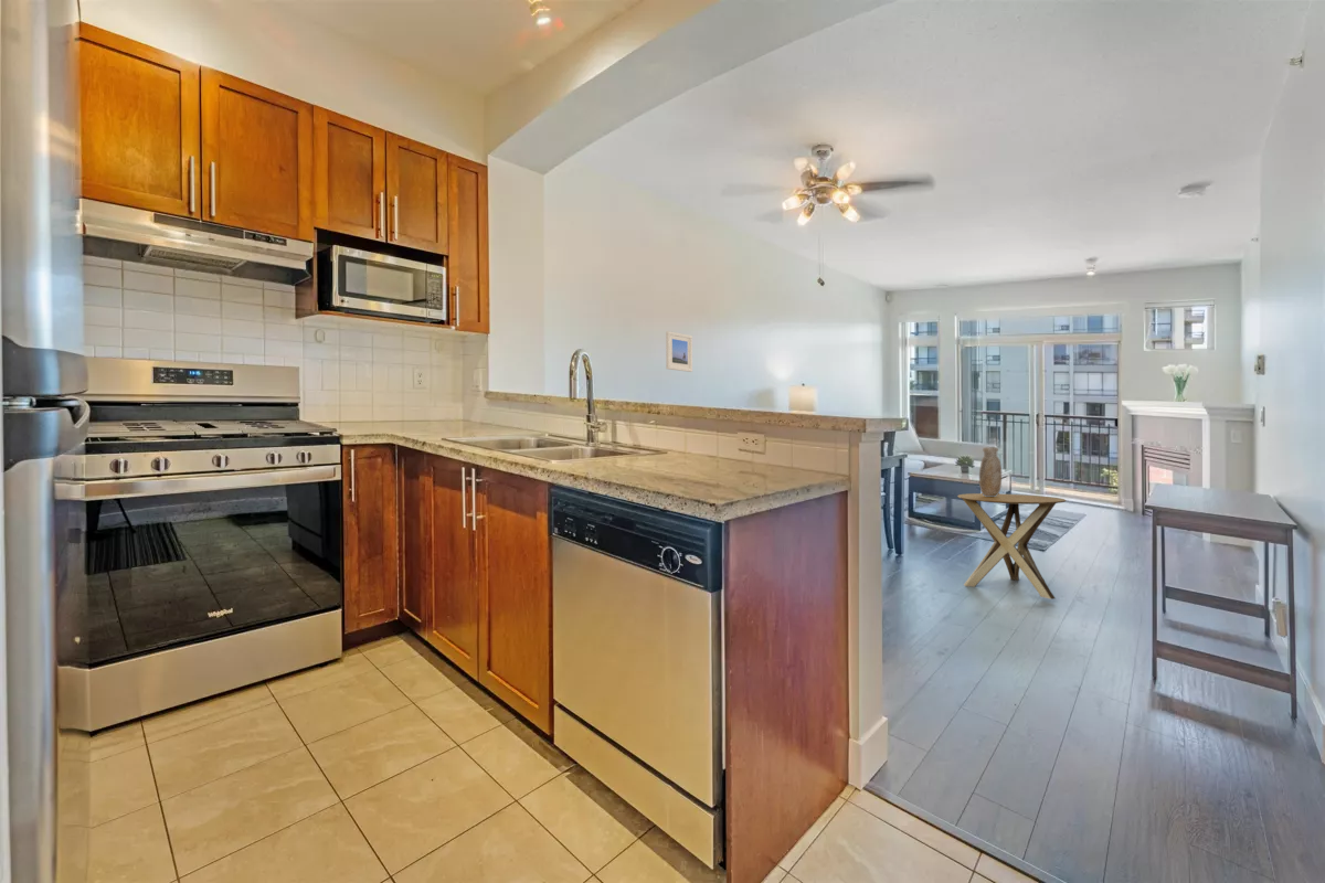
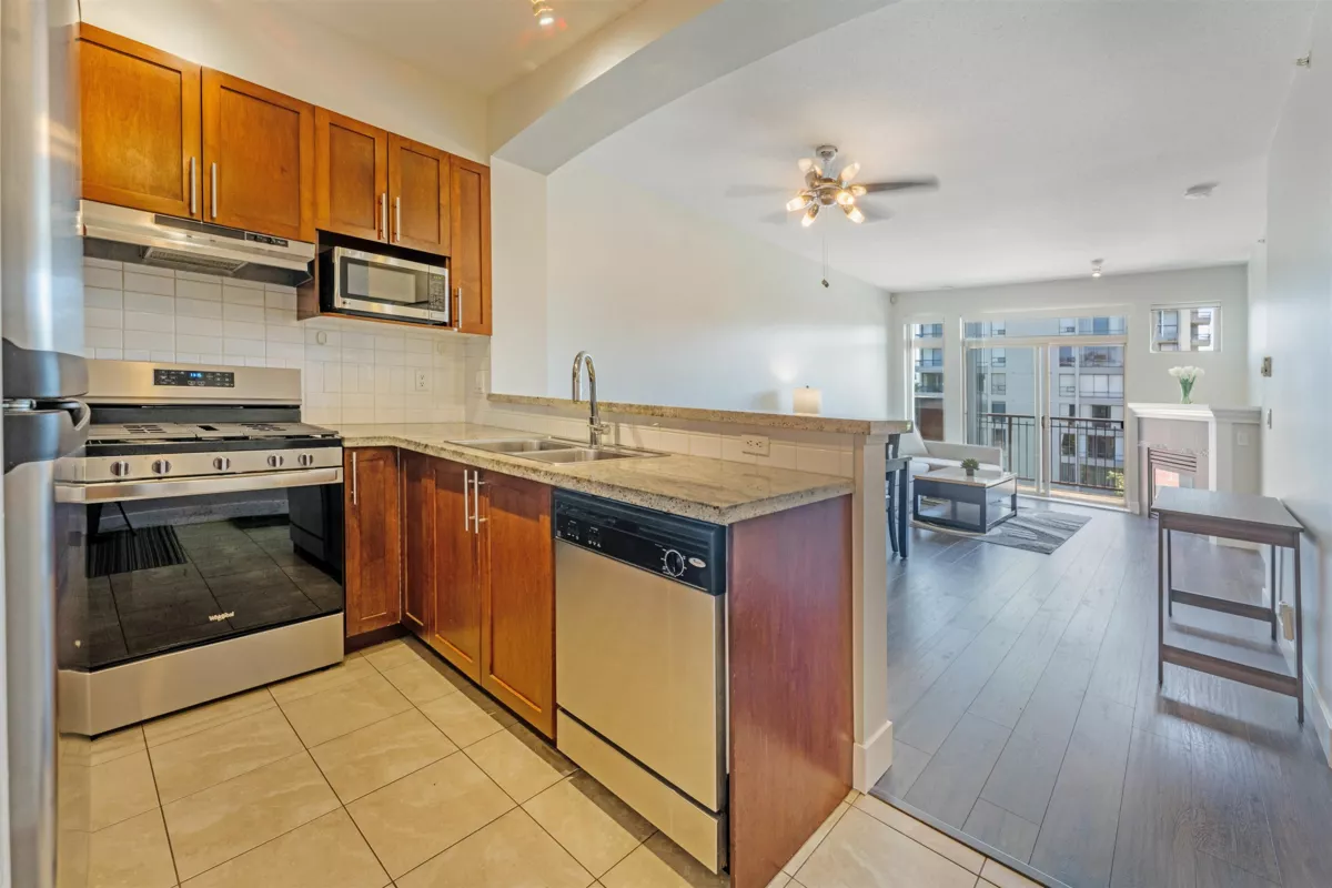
- vase [978,446,1003,497]
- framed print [665,330,693,373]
- side table [956,492,1067,600]
